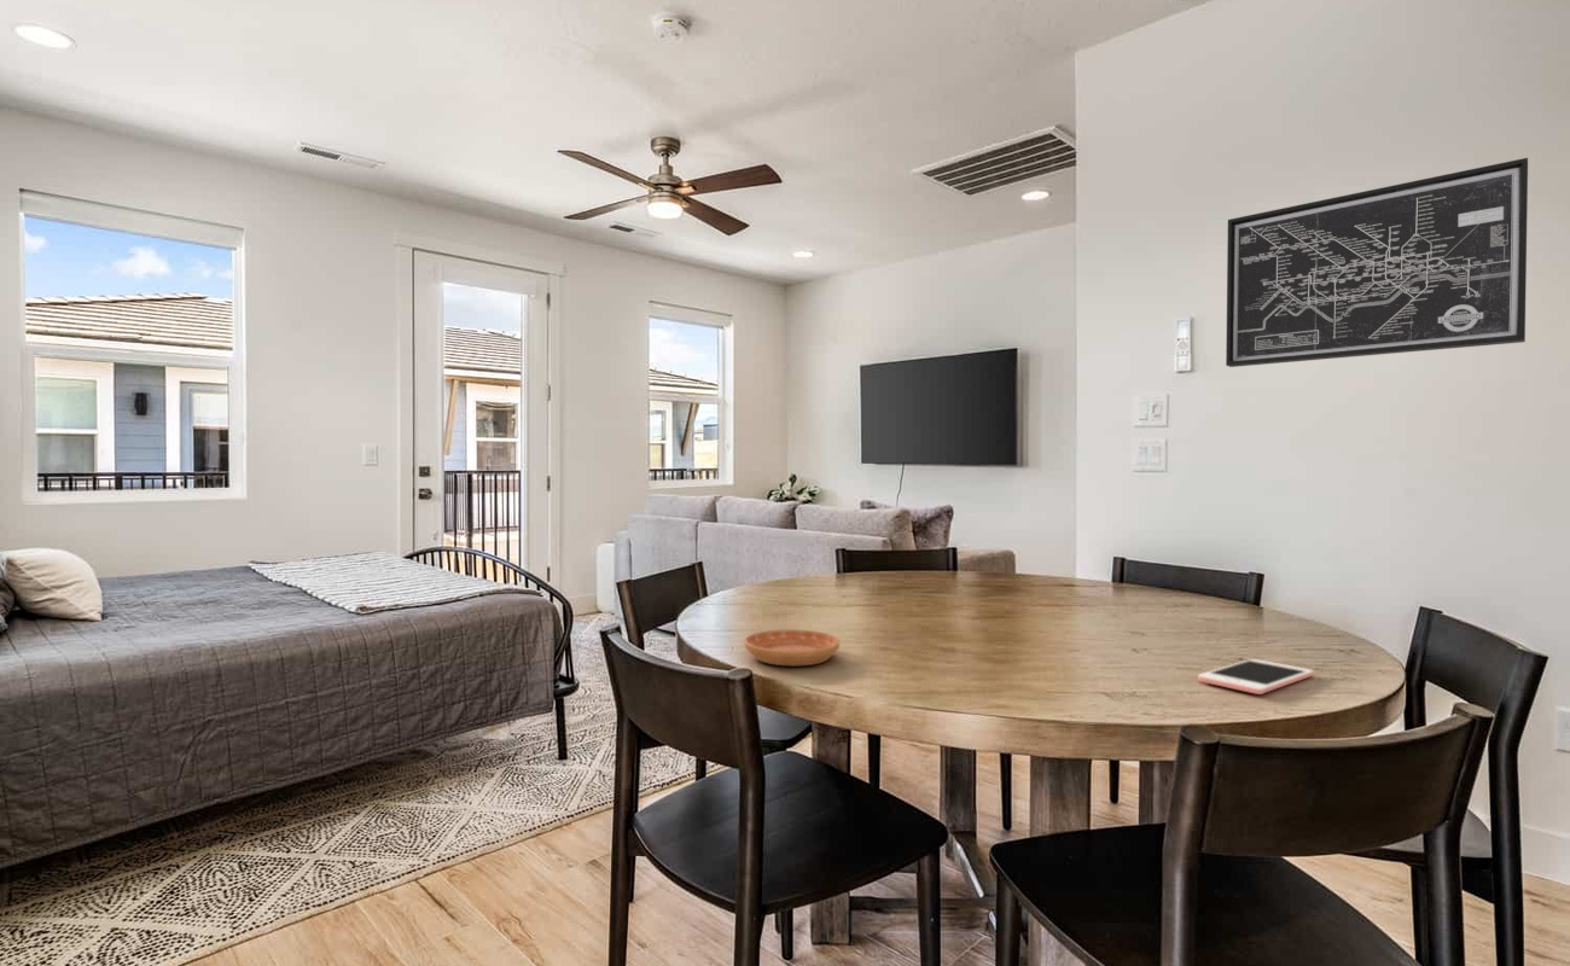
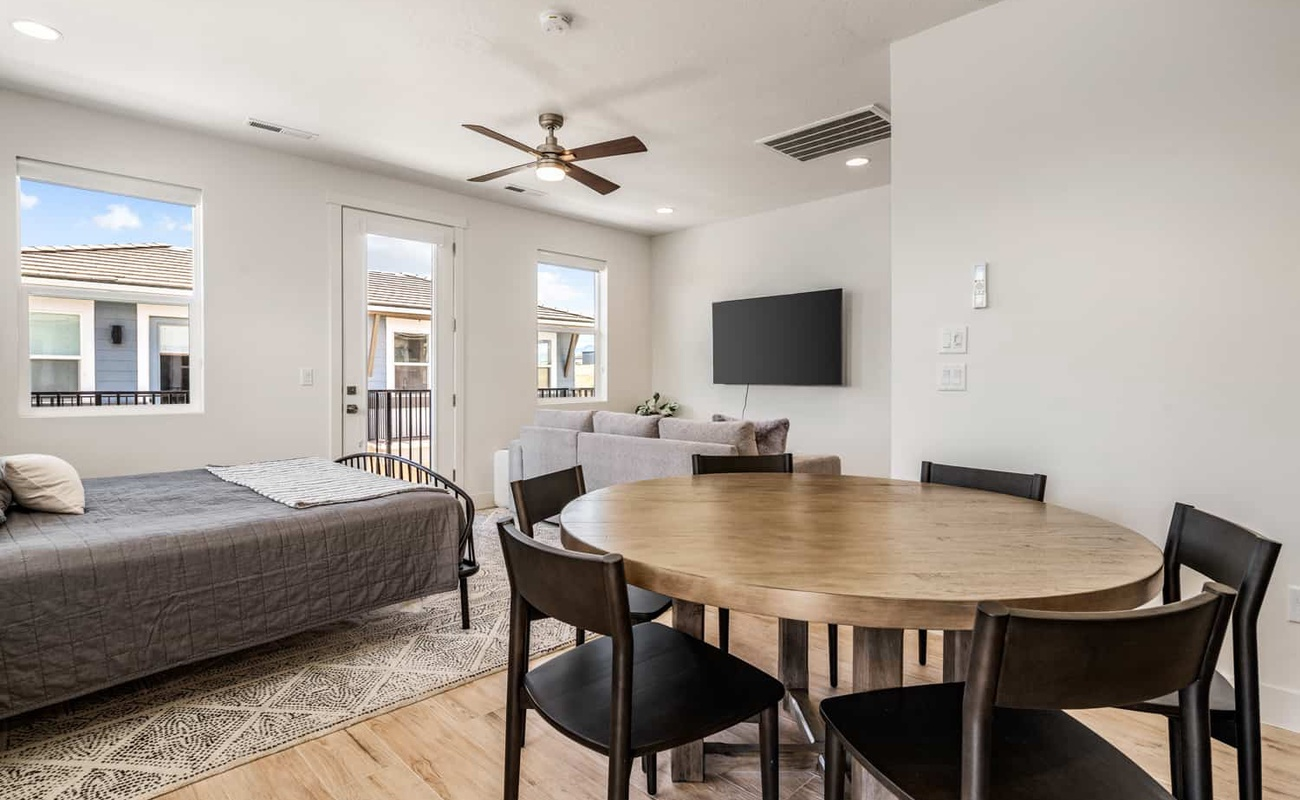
- saucer [743,628,841,667]
- cell phone [1197,658,1315,696]
- wall art [1225,157,1529,368]
